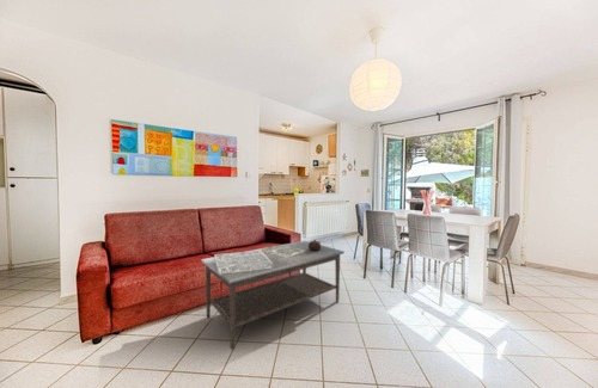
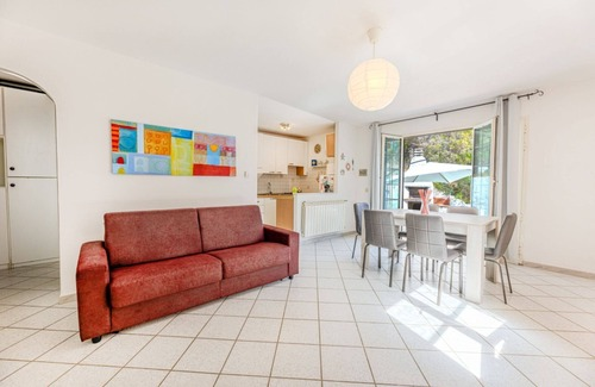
- coffee table [200,239,346,351]
